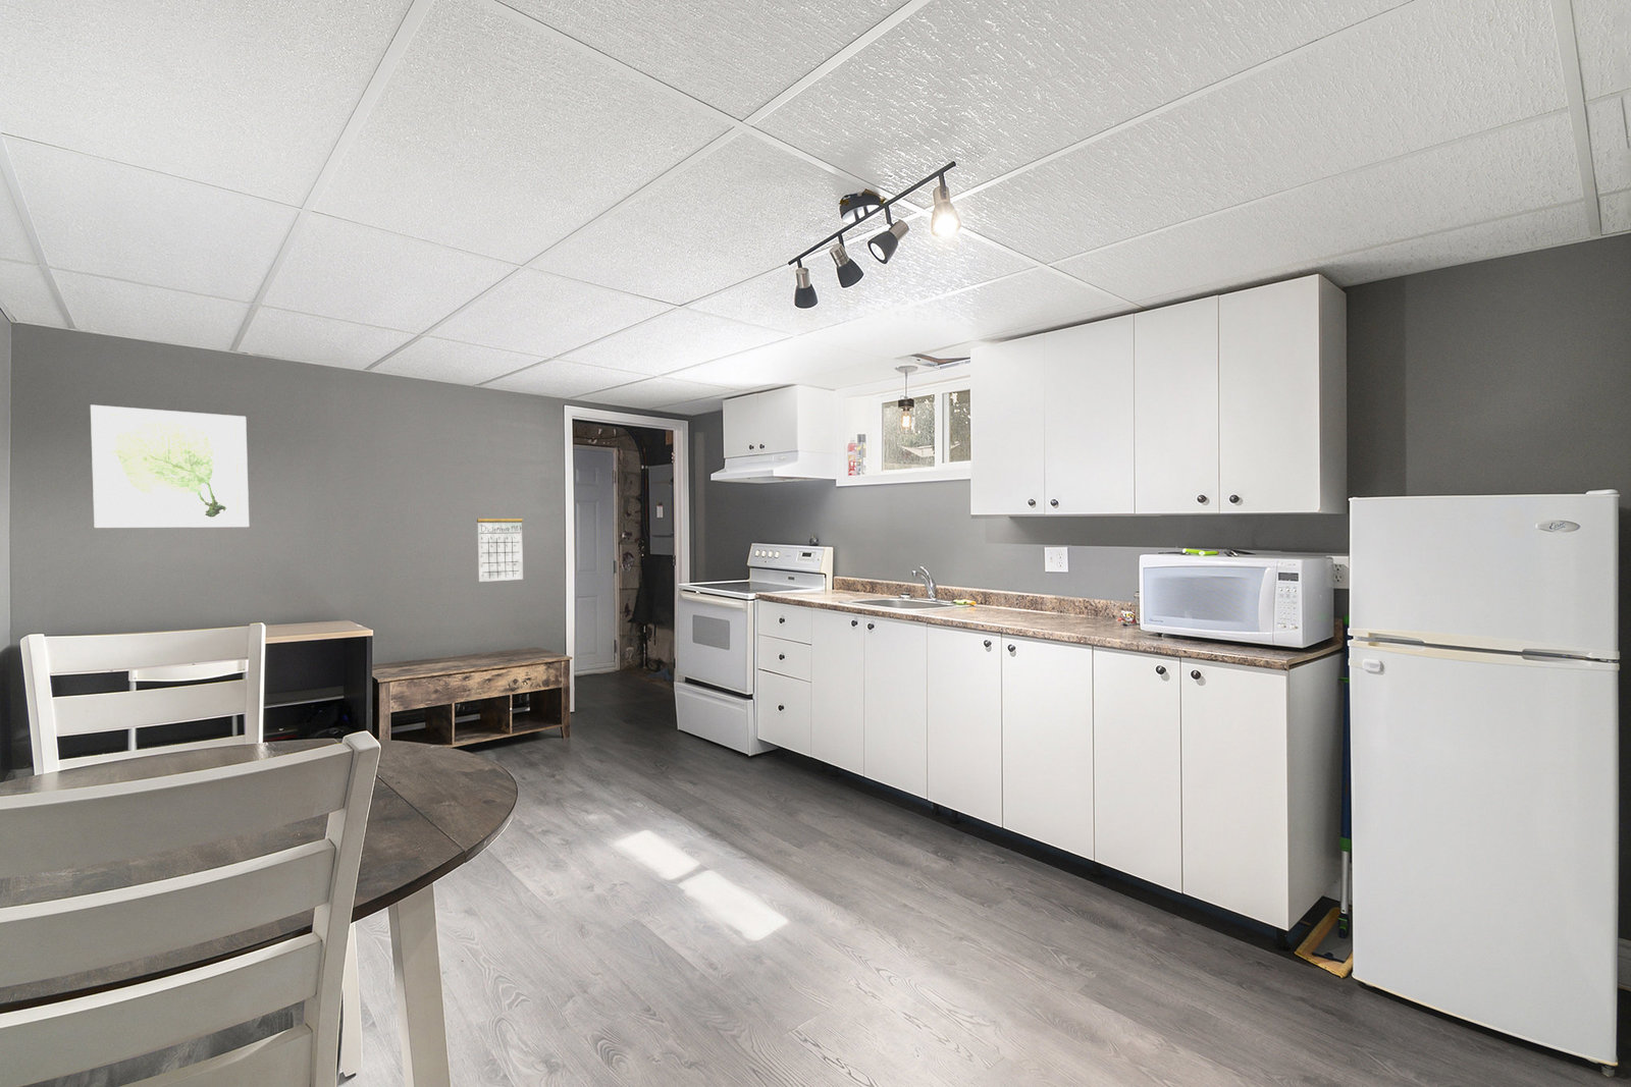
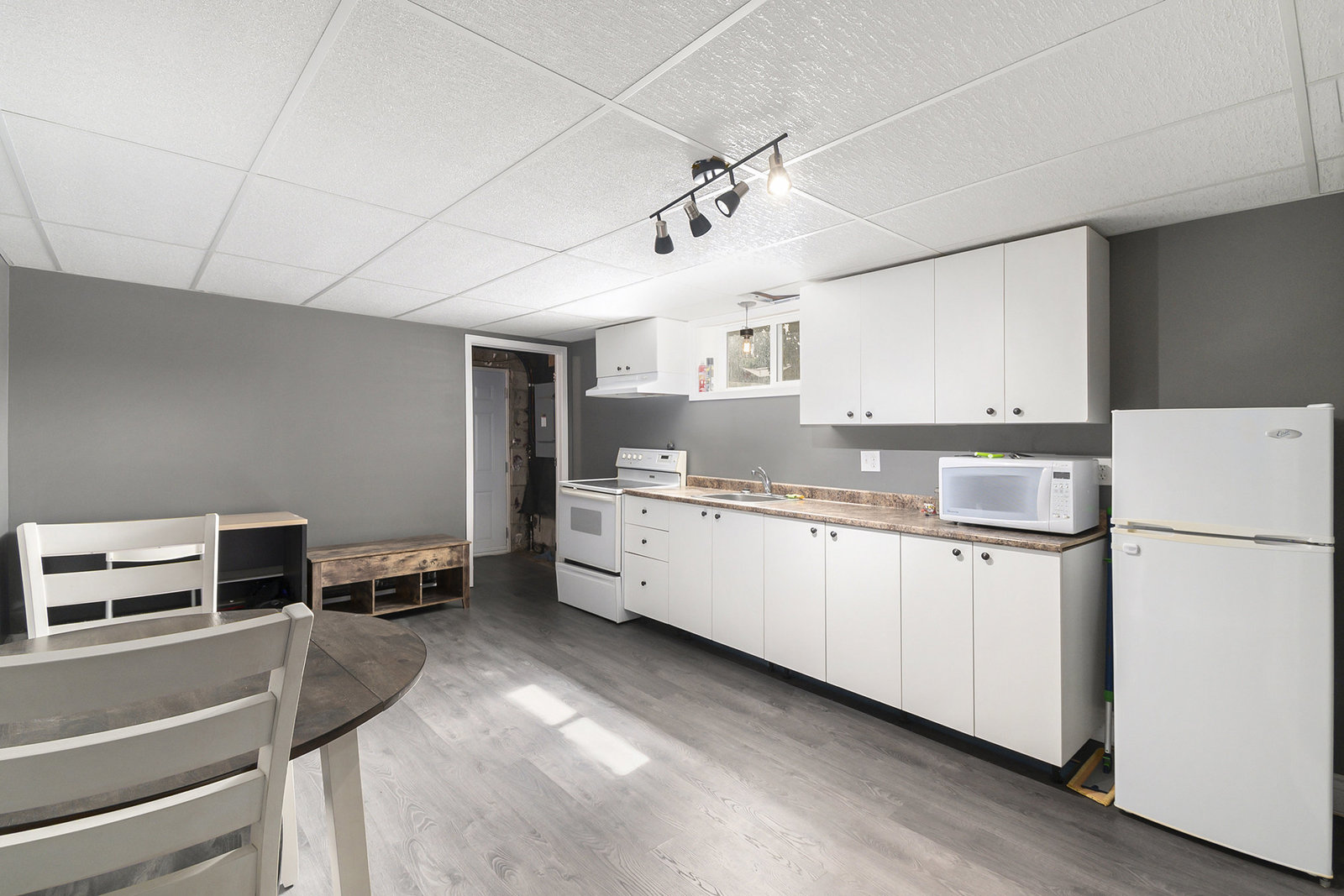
- wall art [90,404,250,529]
- calendar [476,506,524,582]
